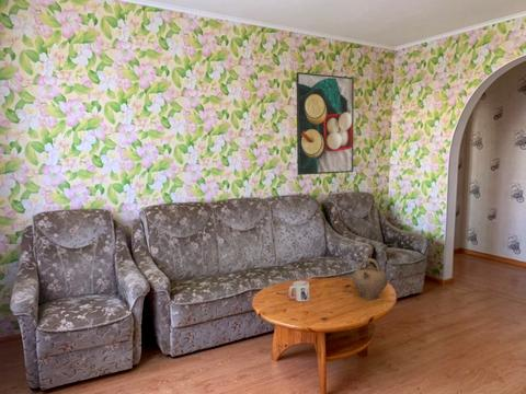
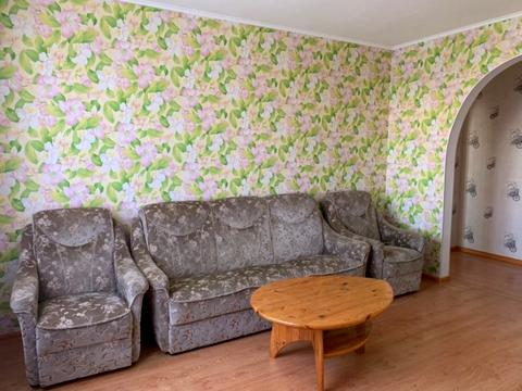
- jug [352,257,389,300]
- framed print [295,71,355,176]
- mug [287,280,310,302]
